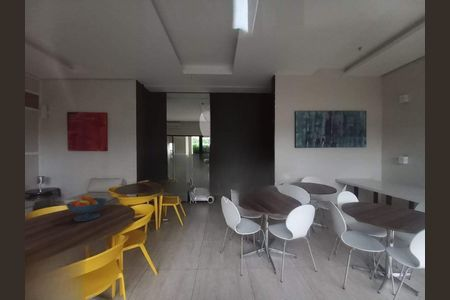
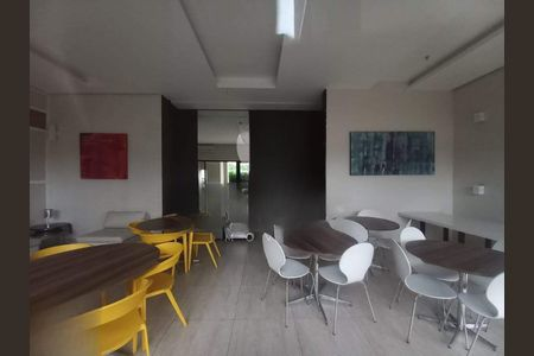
- fruit bowl [65,193,108,222]
